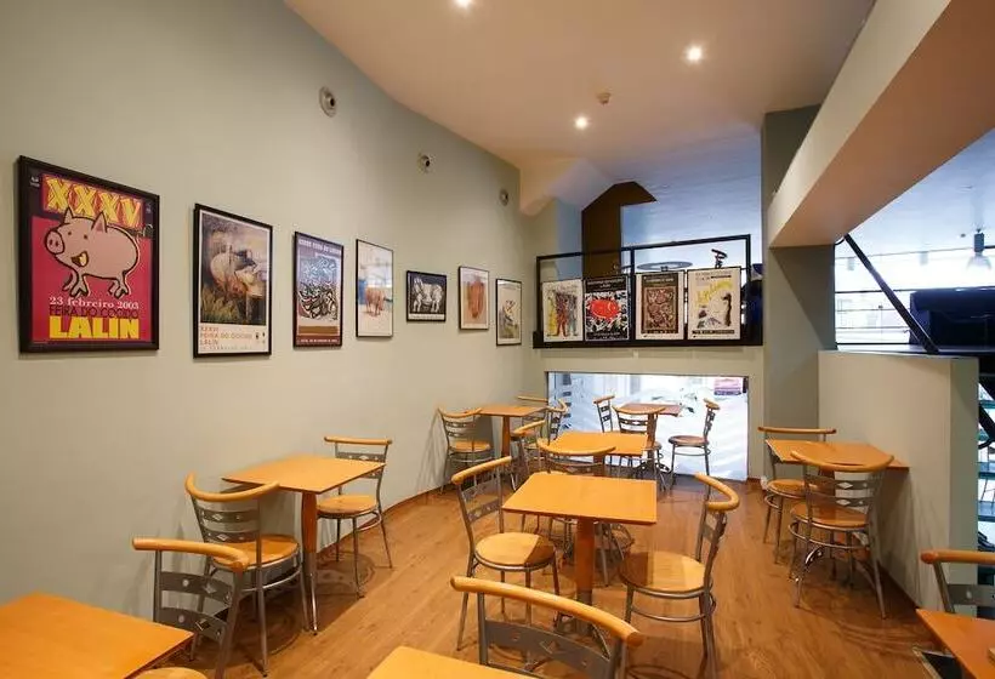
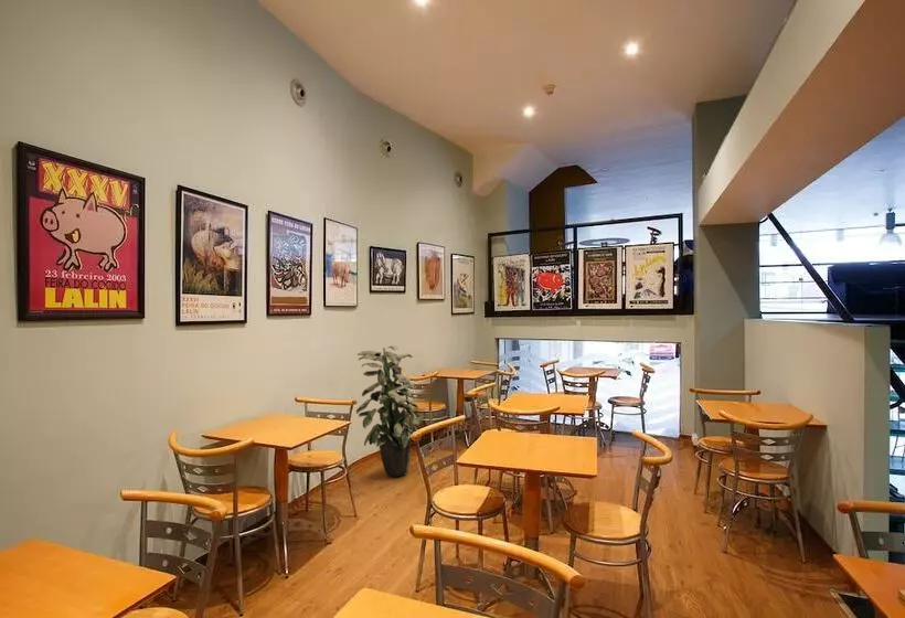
+ indoor plant [355,344,427,478]
